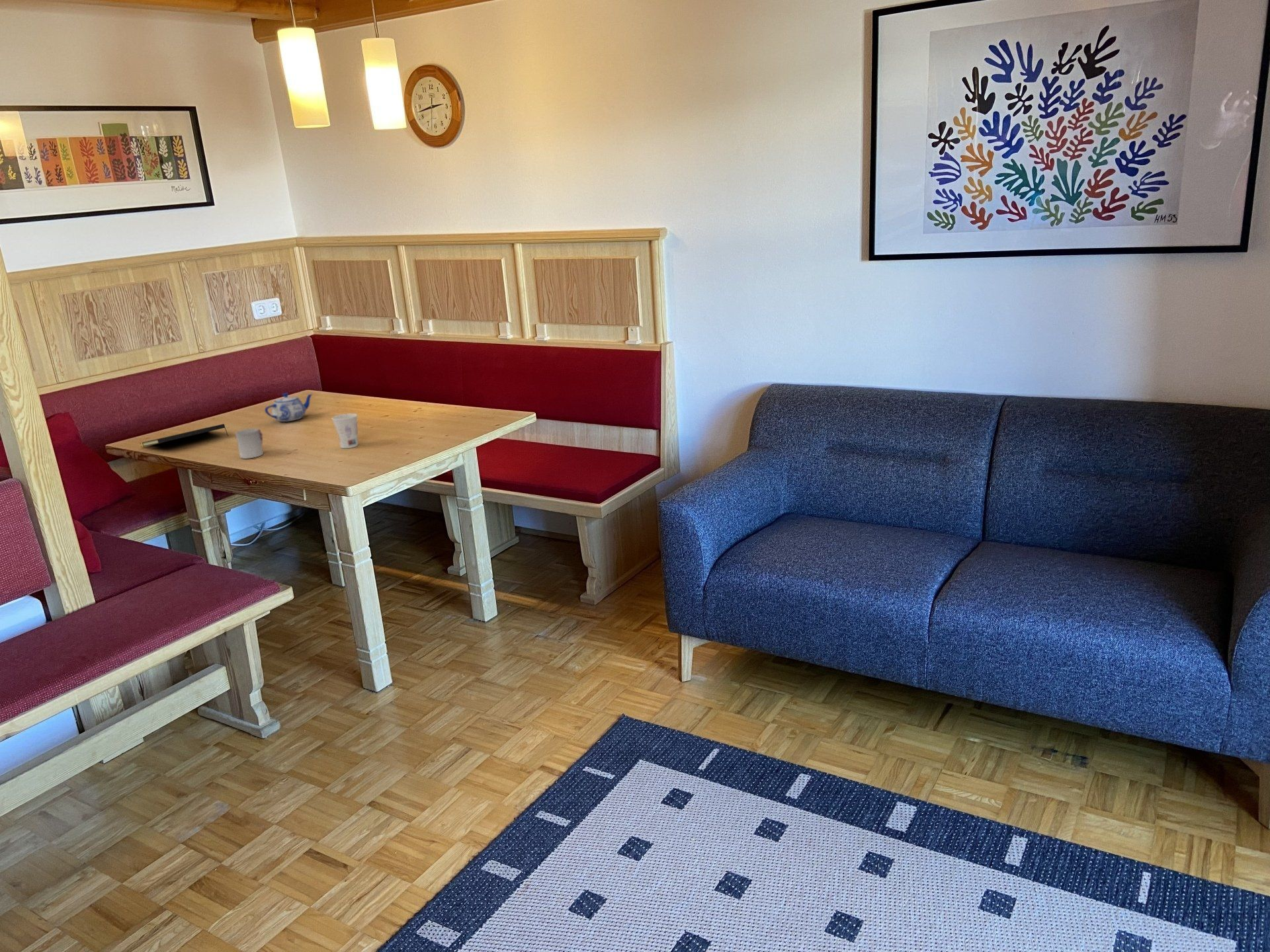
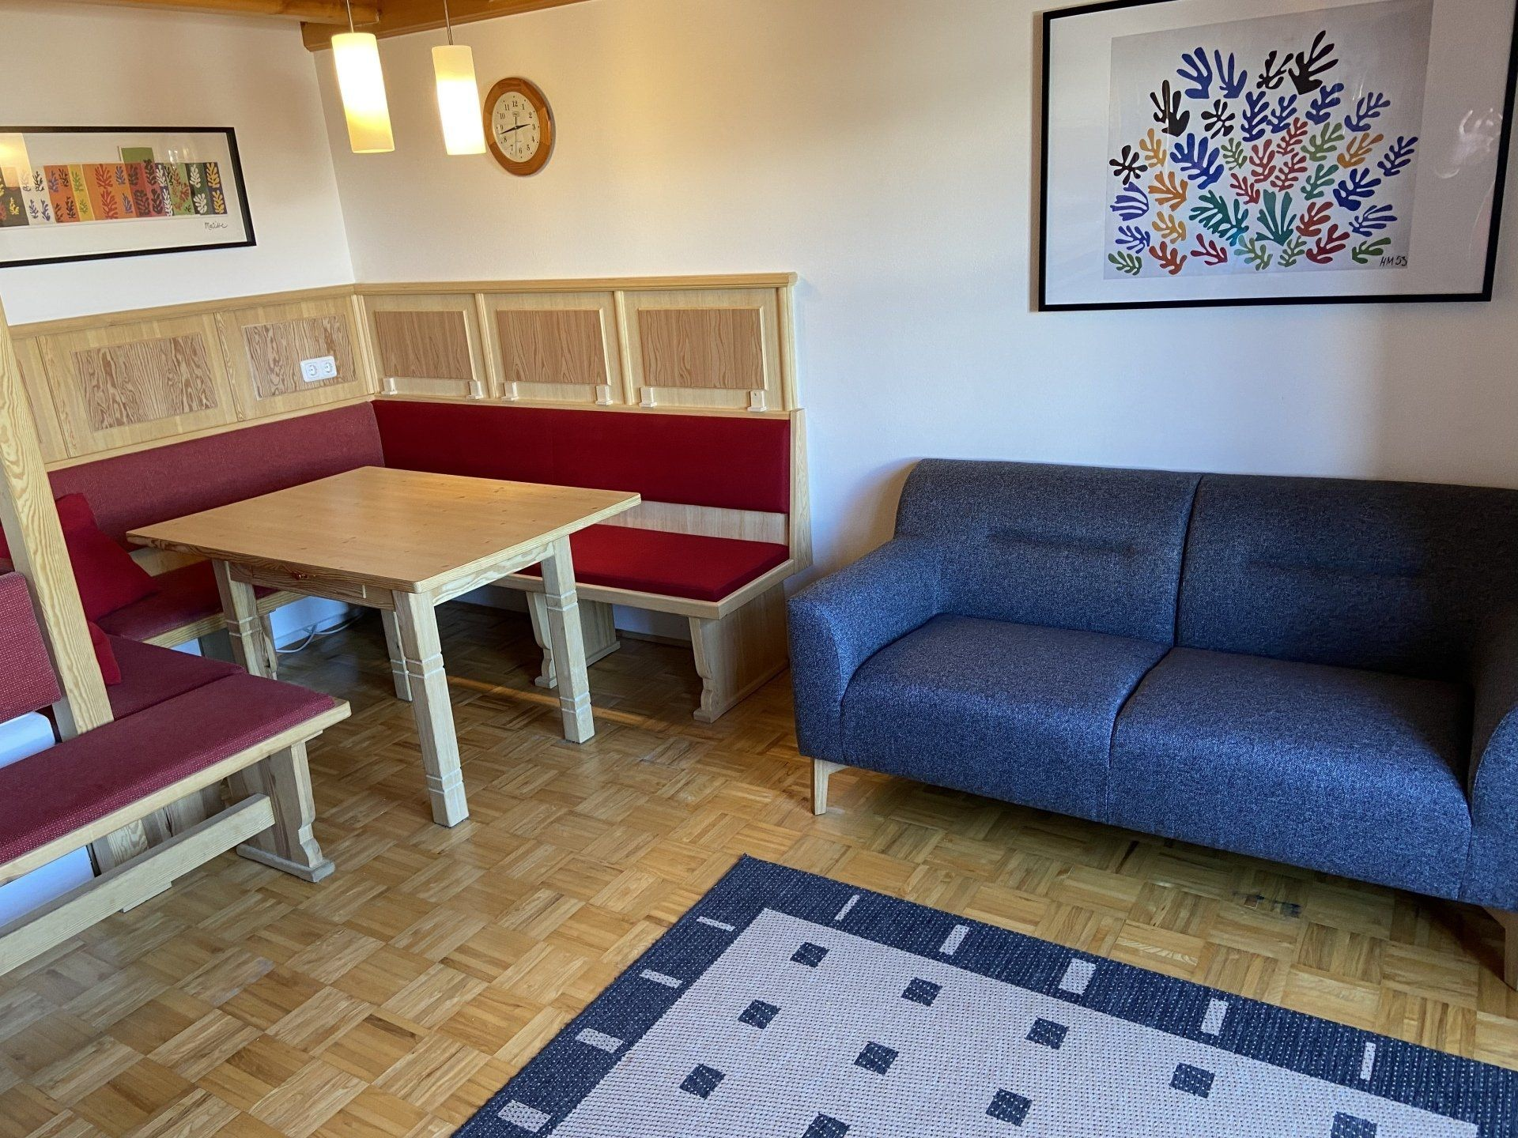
- notepad [139,423,229,448]
- cup [331,413,359,449]
- cup [235,428,264,459]
- teapot [264,393,313,422]
